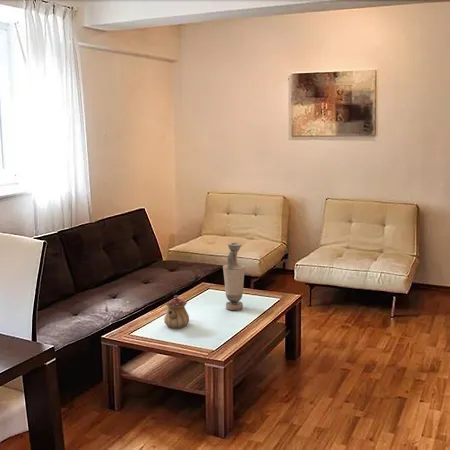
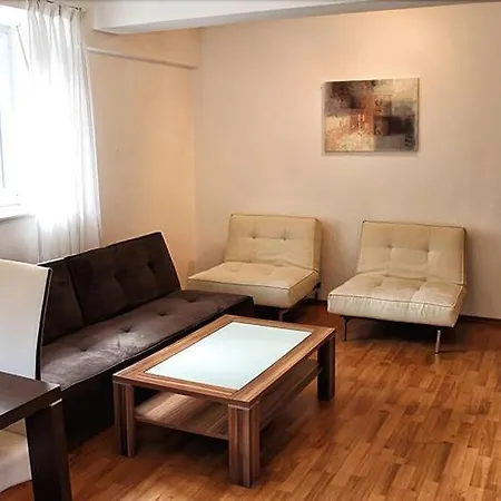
- vase [222,242,246,311]
- teapot [163,294,190,329]
